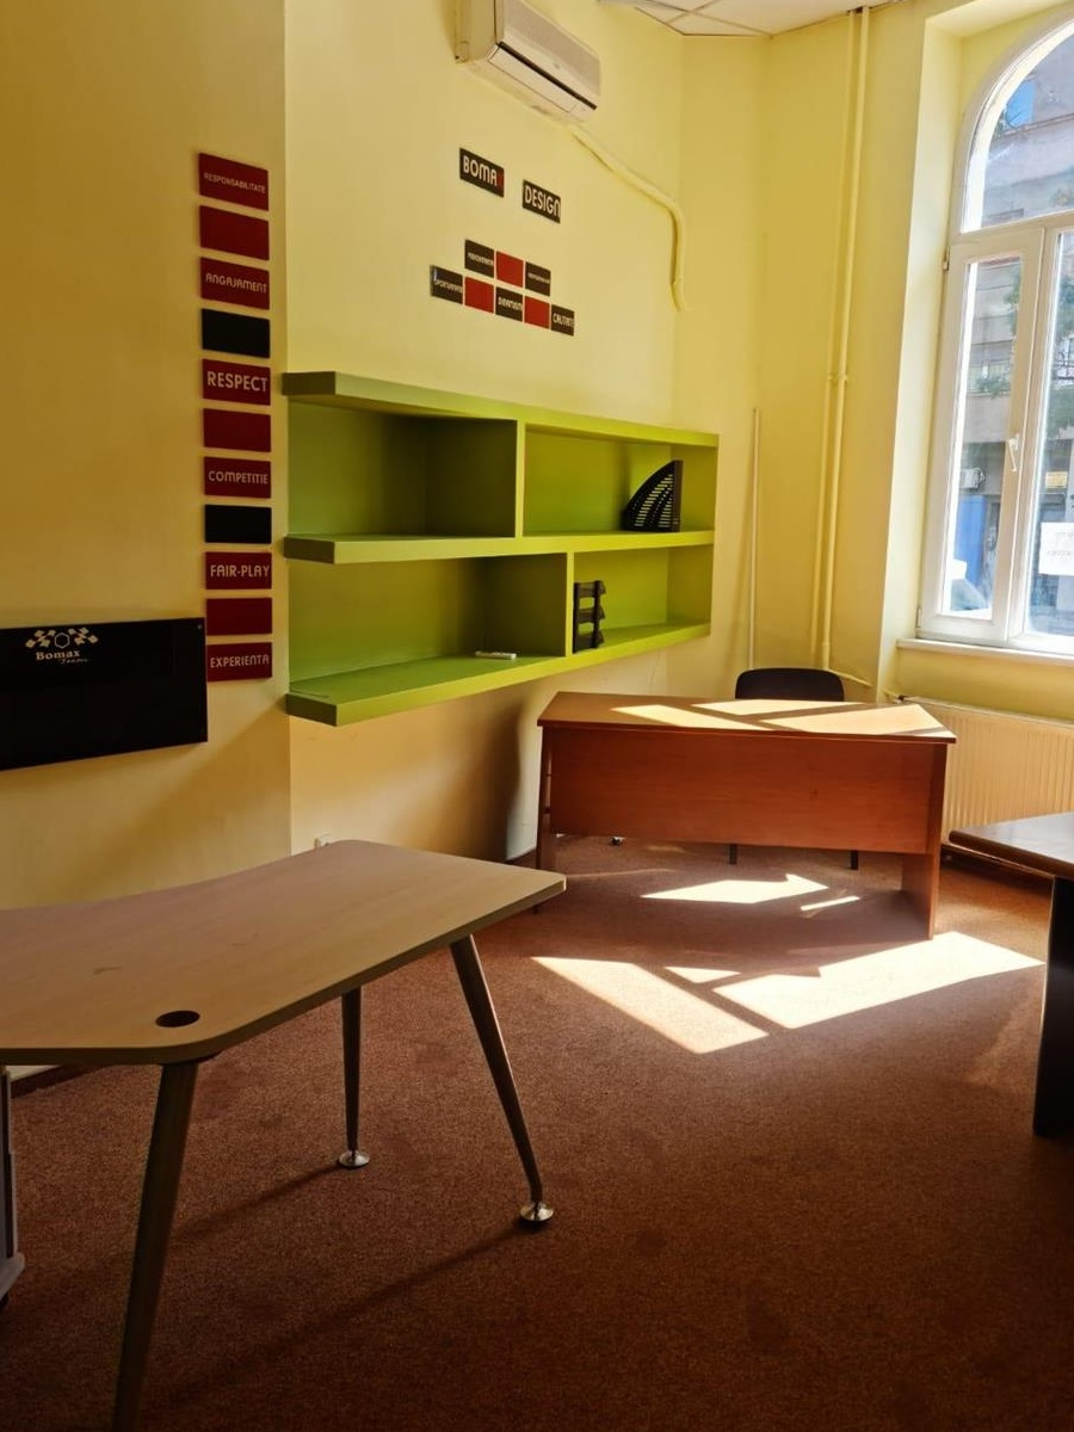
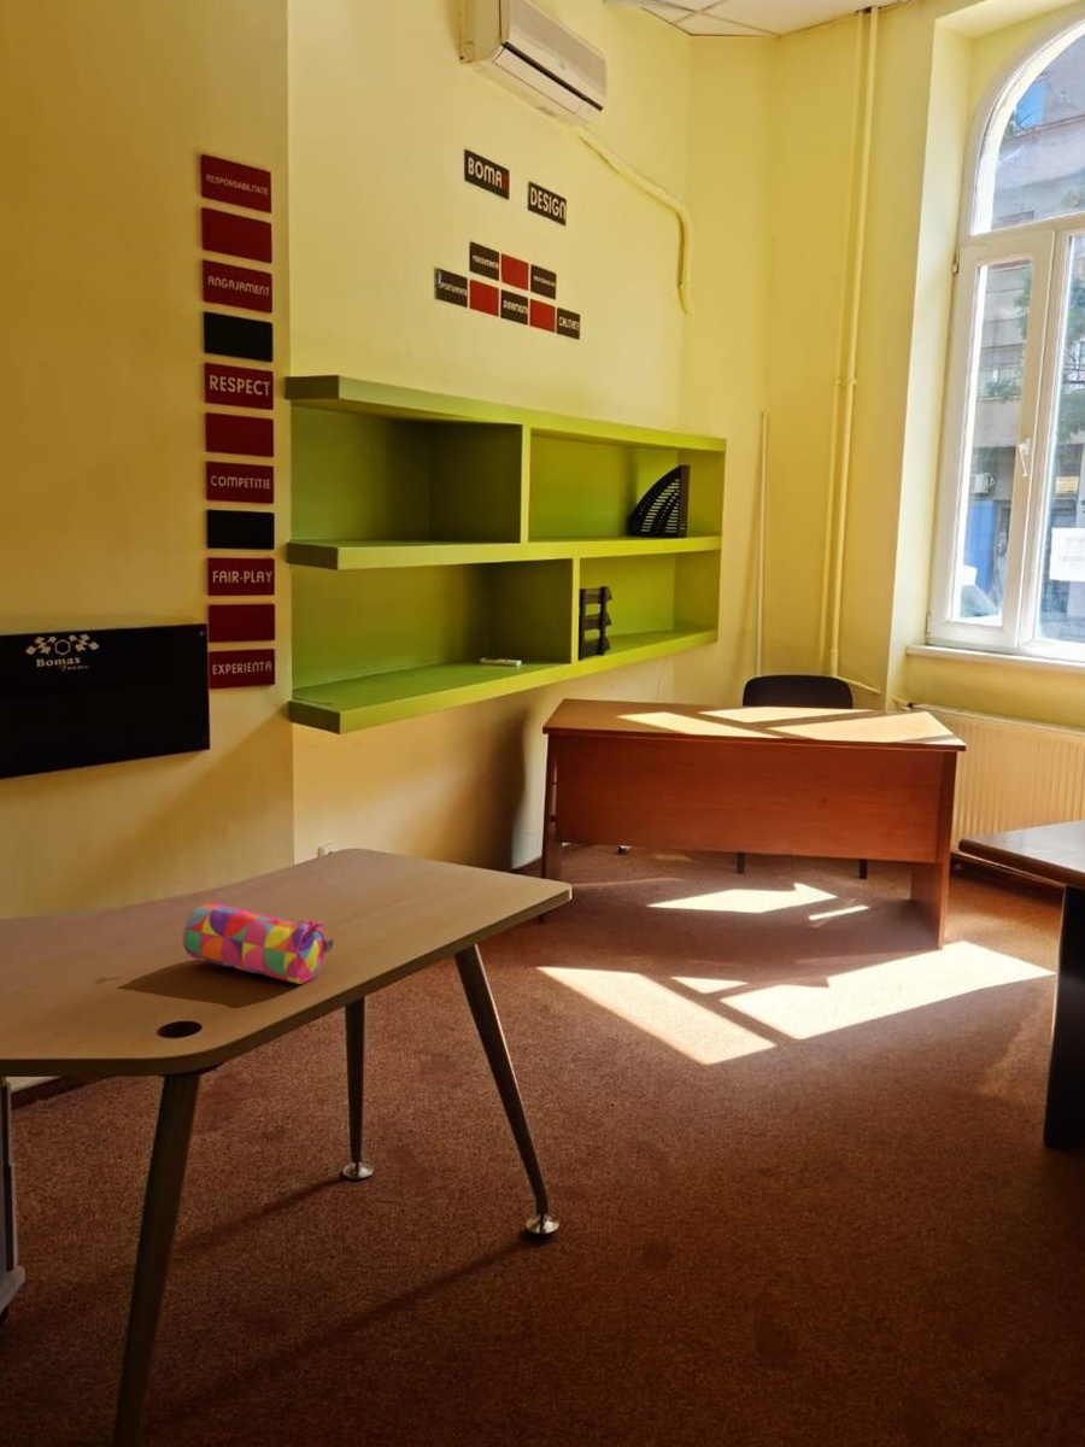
+ pencil case [182,901,335,985]
